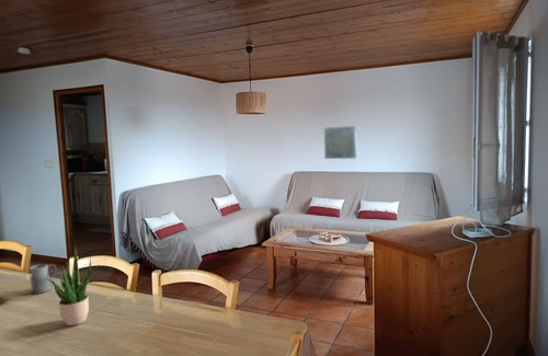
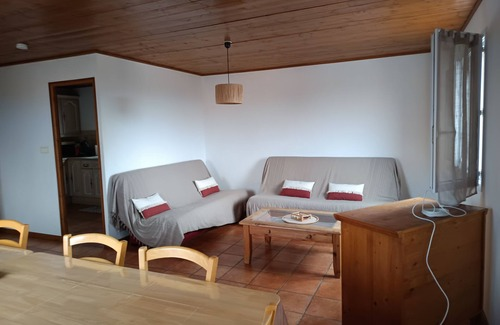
- mug [28,263,57,295]
- wall art [323,125,357,160]
- potted plant [43,244,100,326]
